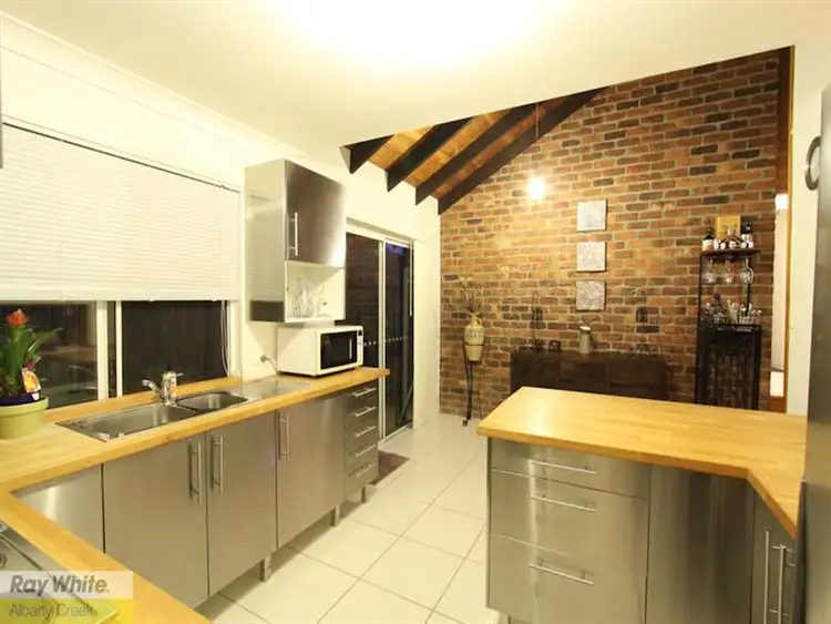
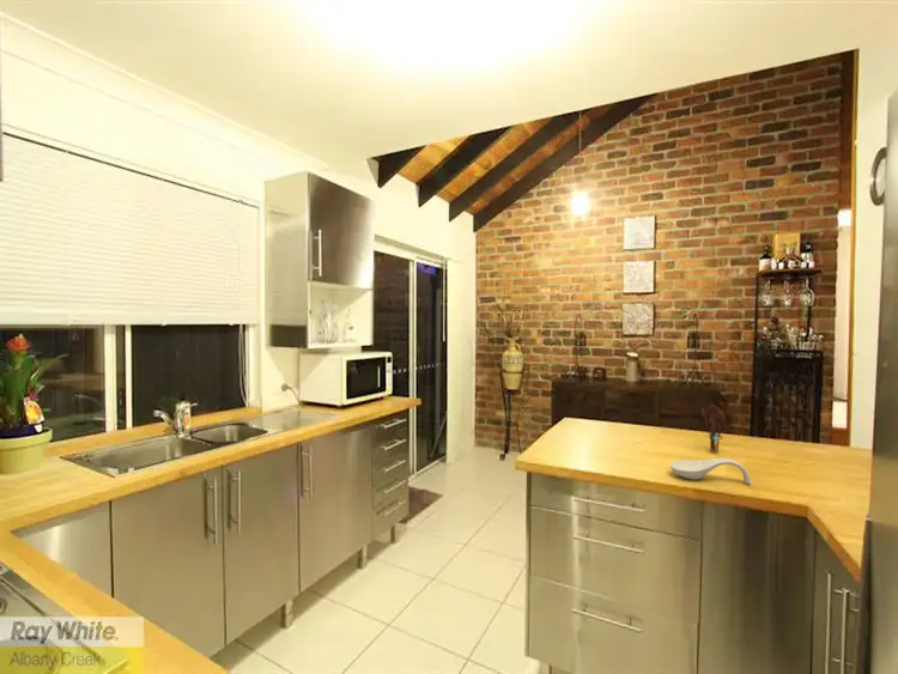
+ spoon rest [668,457,752,486]
+ utensil holder [700,403,727,454]
